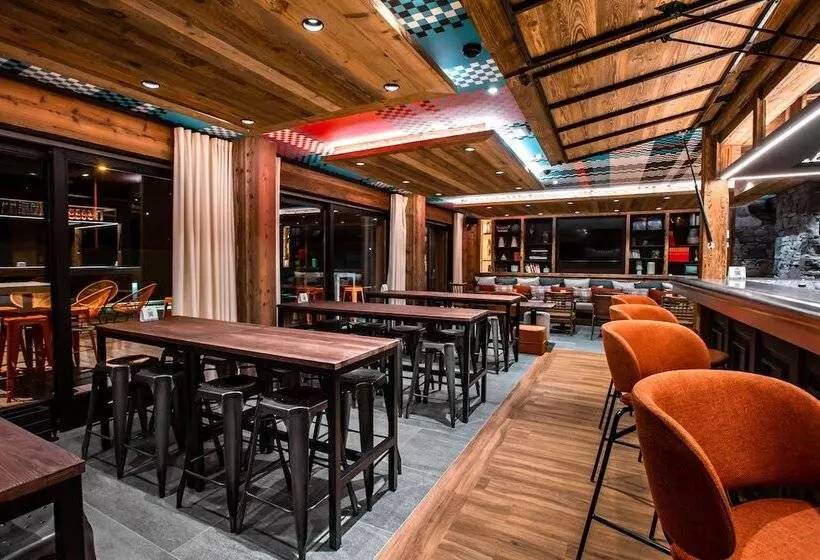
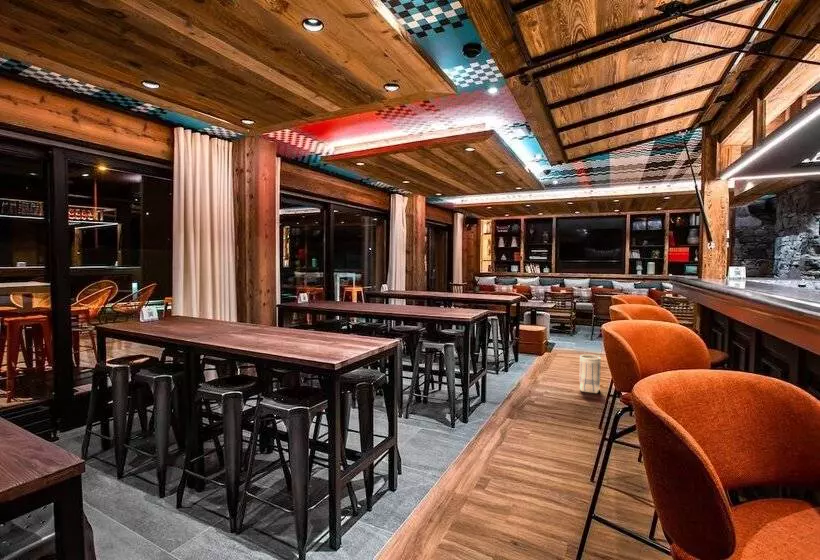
+ basket [579,354,602,394]
